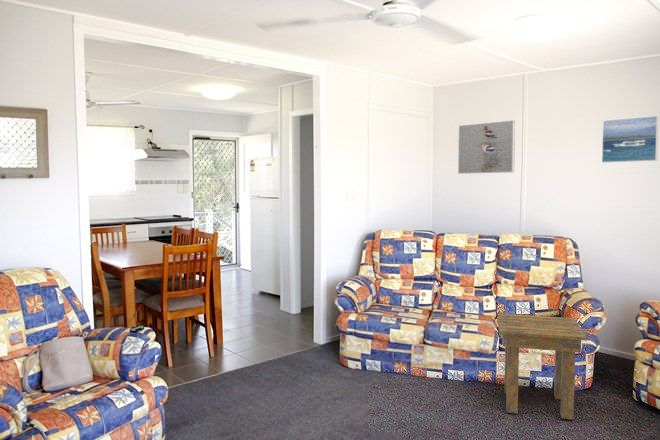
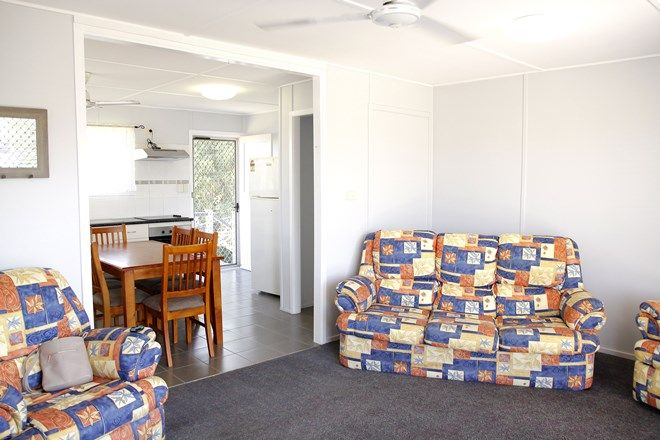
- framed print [457,119,516,175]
- side table [497,313,588,421]
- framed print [601,115,660,164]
